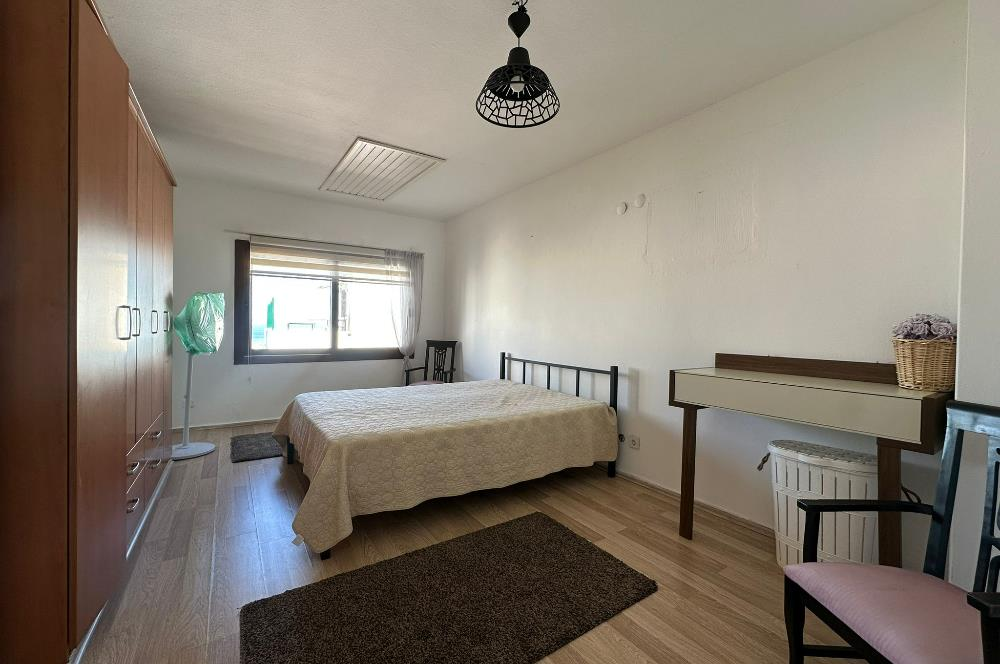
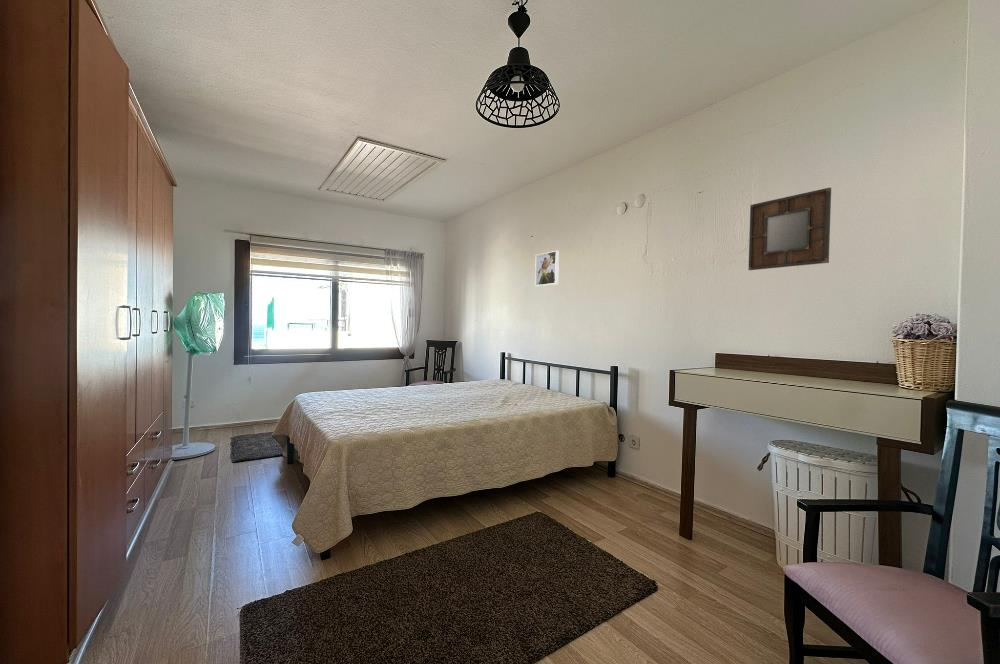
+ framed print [534,250,560,287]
+ home mirror [747,187,832,271]
